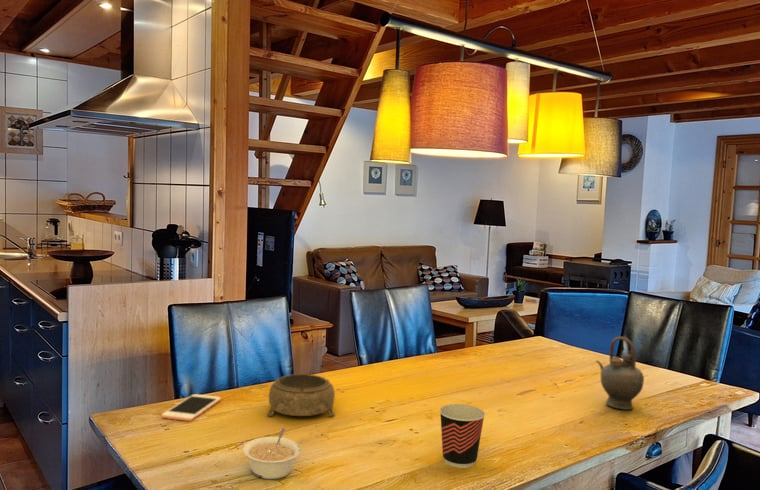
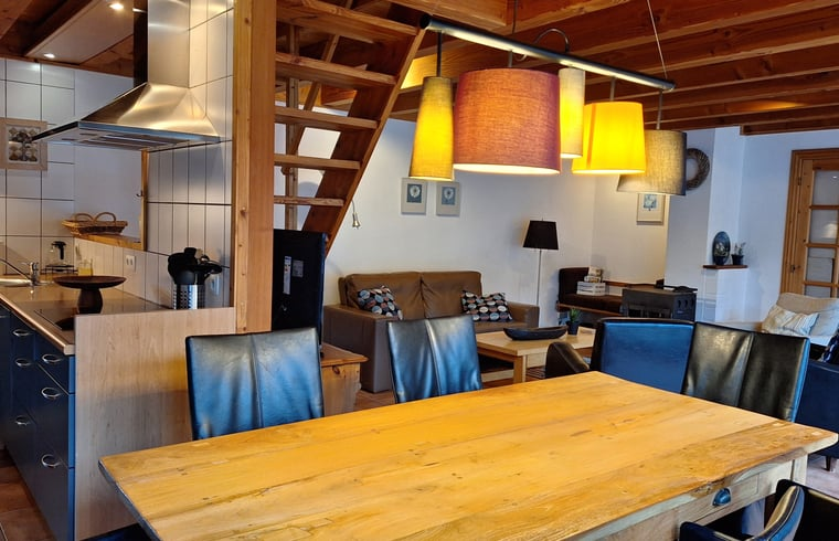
- legume [242,427,301,480]
- decorative bowl [266,373,336,417]
- cell phone [161,393,222,422]
- teapot [595,336,645,410]
- cup [438,403,486,469]
